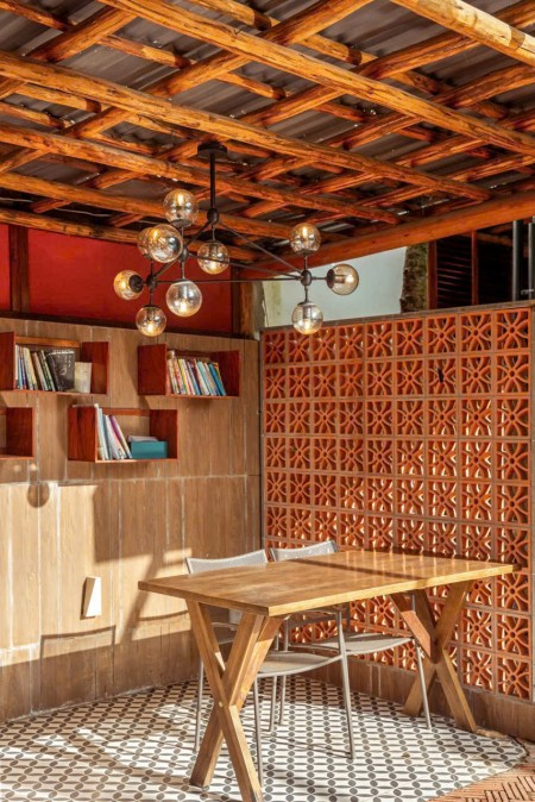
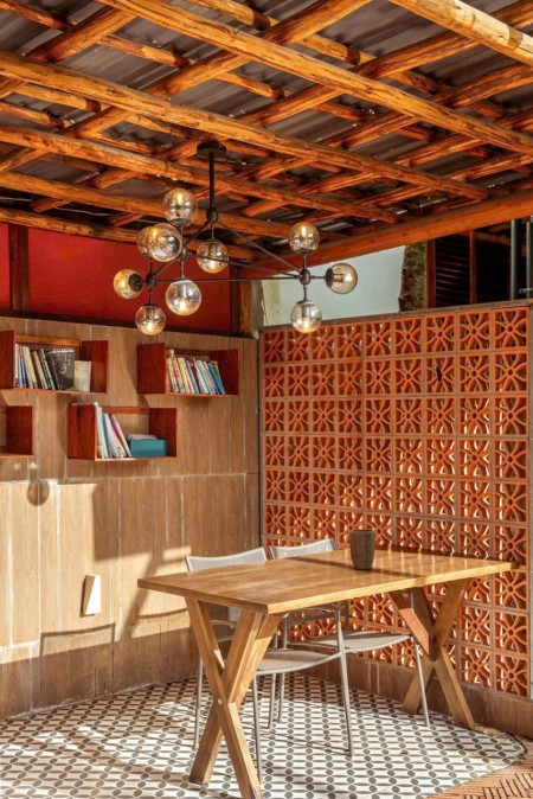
+ plant pot [348,528,377,570]
